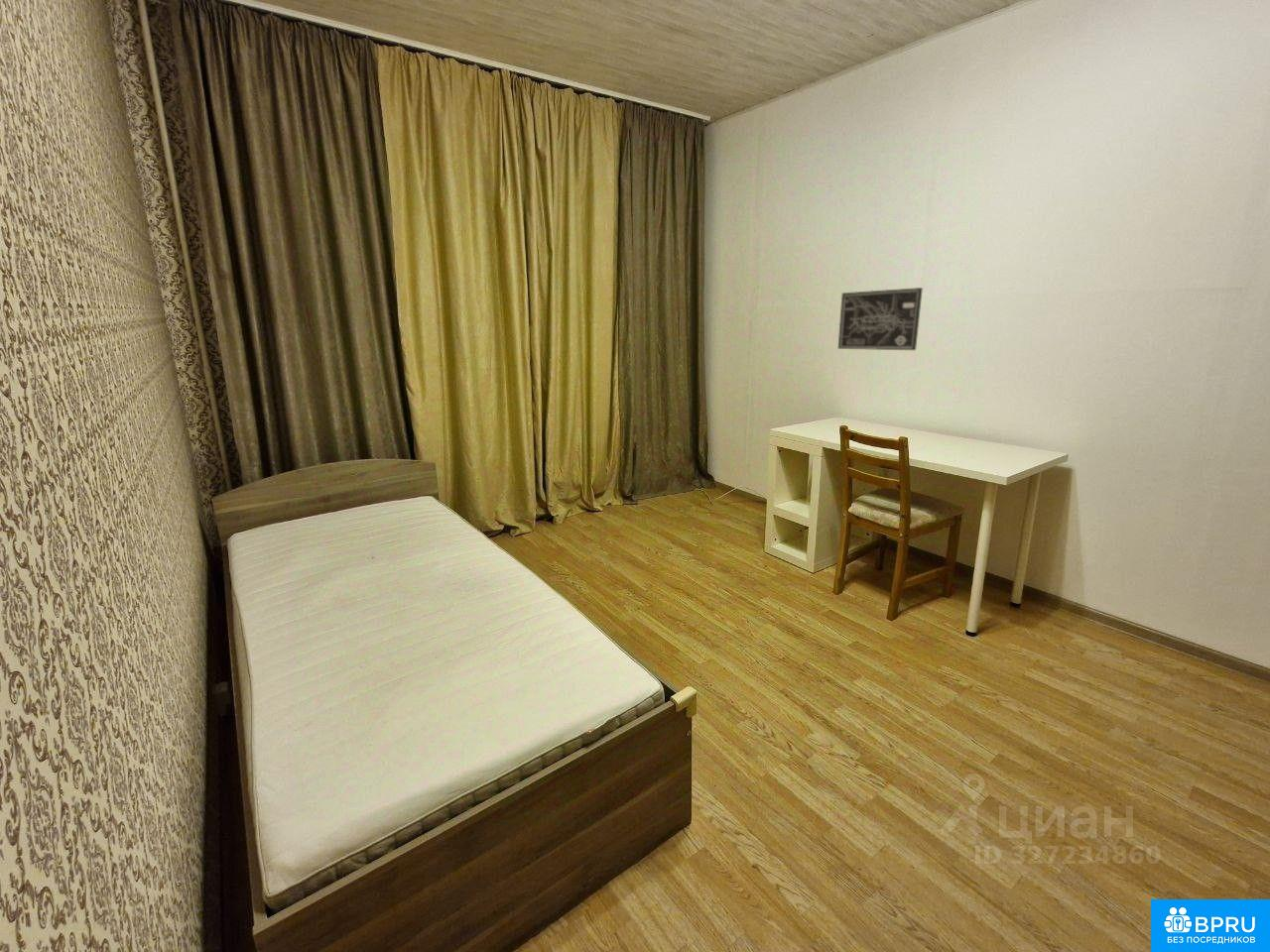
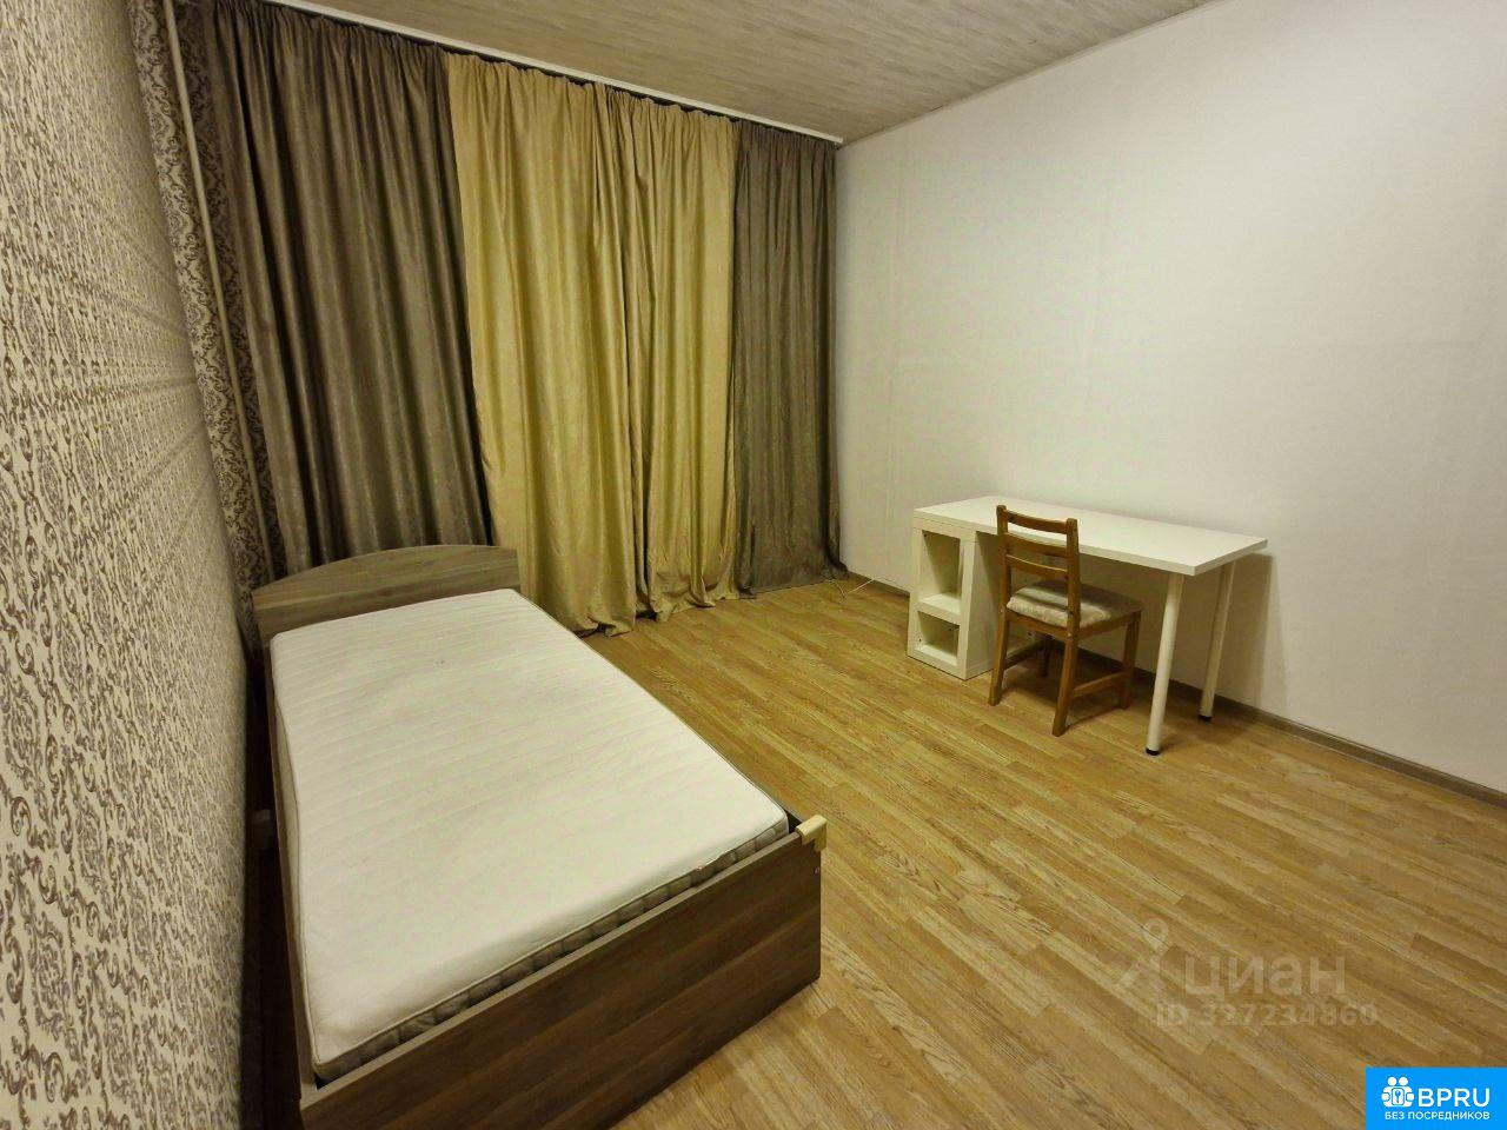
- wall art [837,287,924,351]
